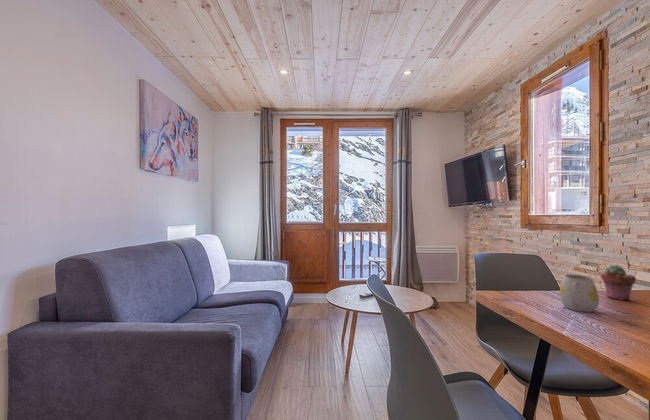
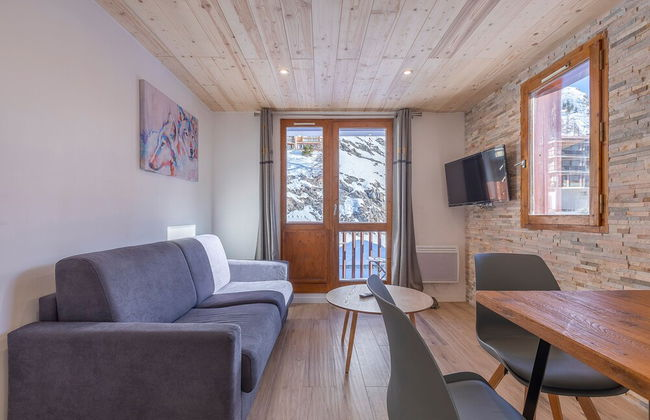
- mug [558,274,600,313]
- potted succulent [600,264,637,301]
